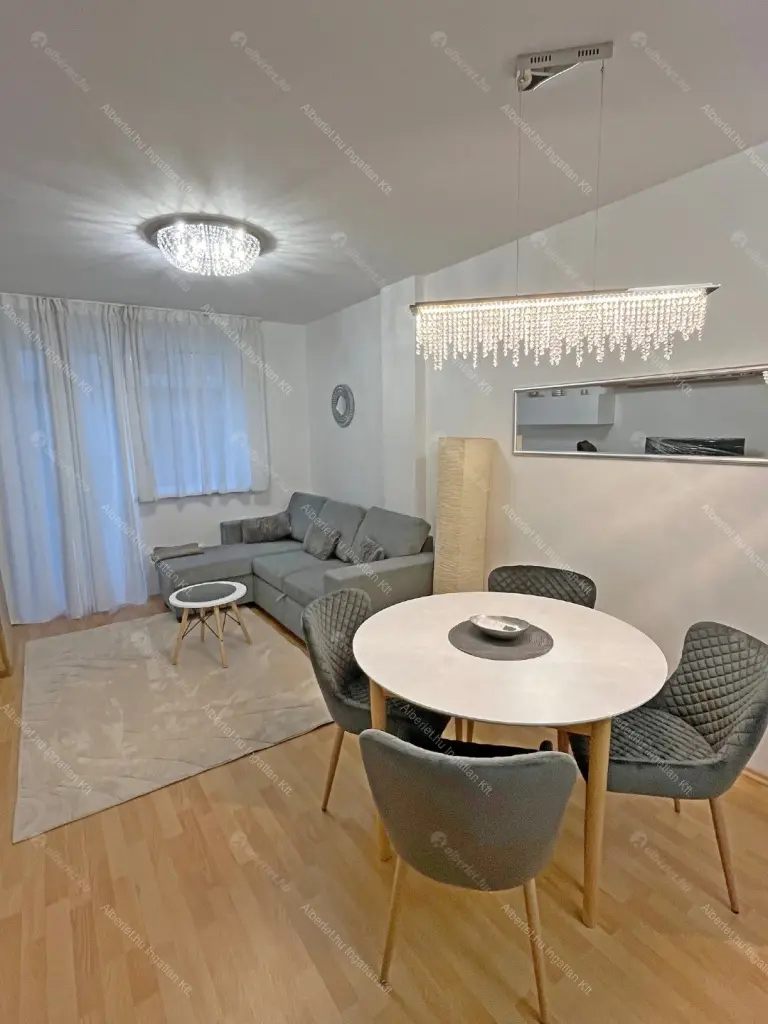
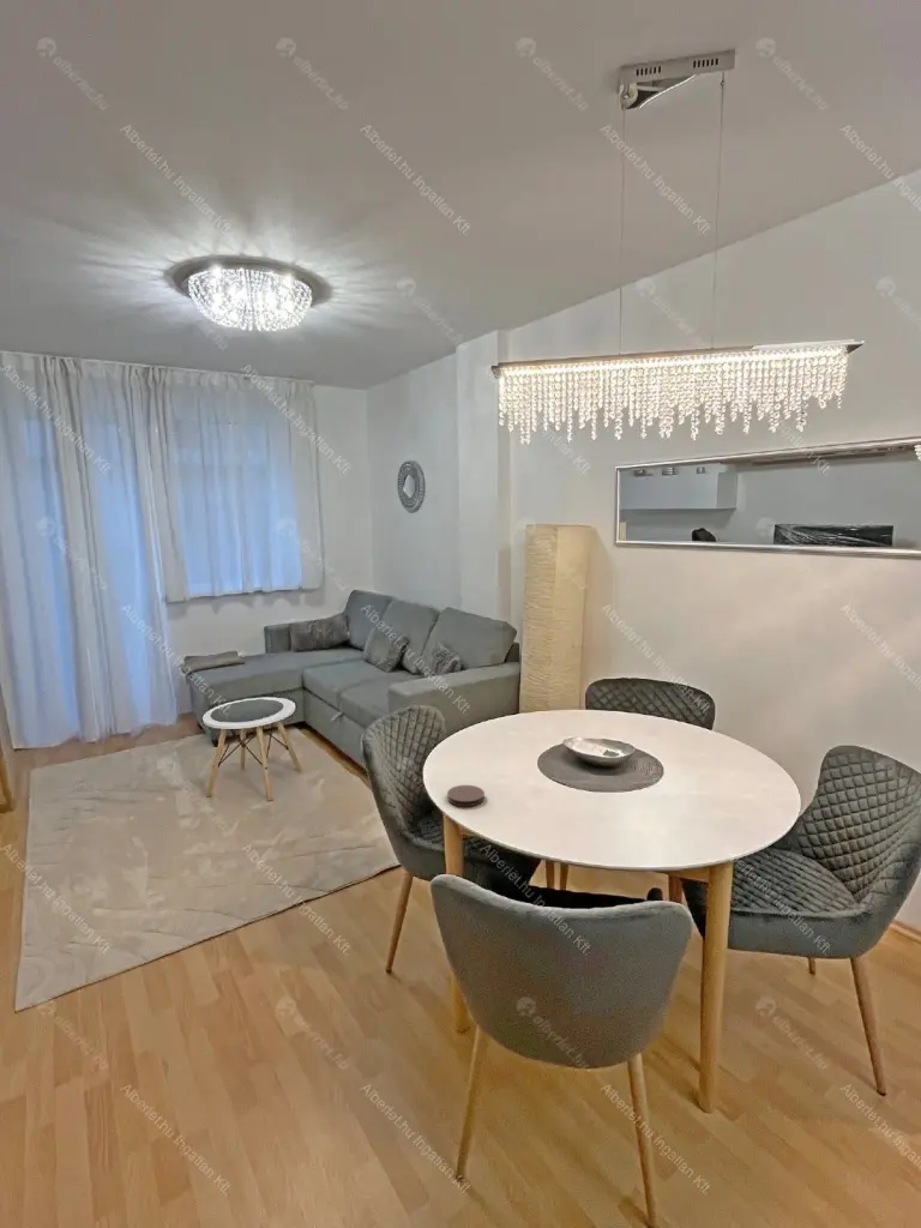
+ coaster [446,784,486,807]
